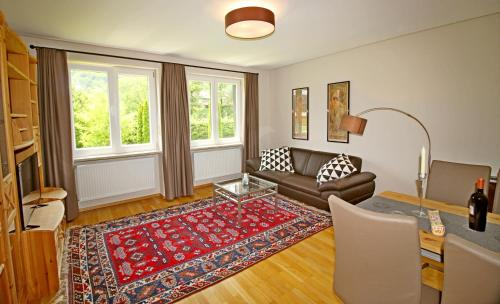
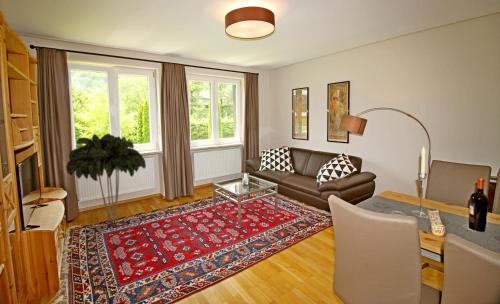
+ indoor plant [65,133,147,223]
